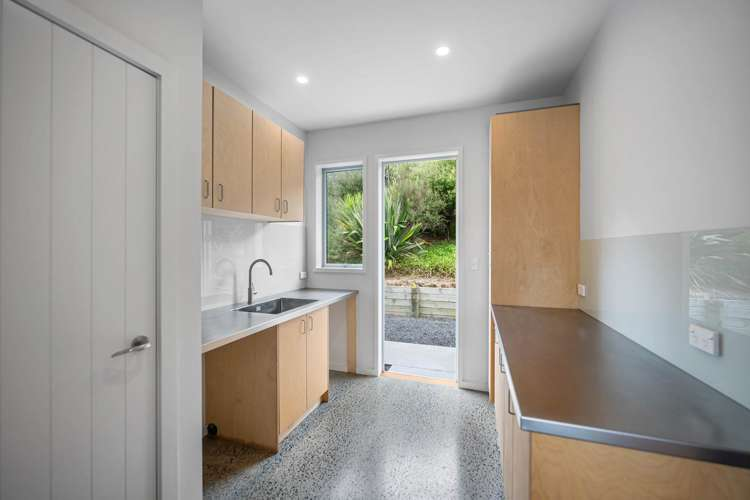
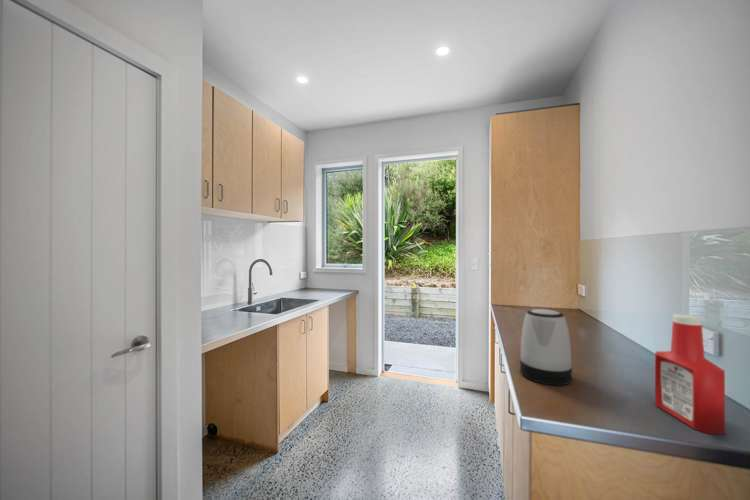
+ kettle [519,308,573,386]
+ soap bottle [654,313,726,436]
